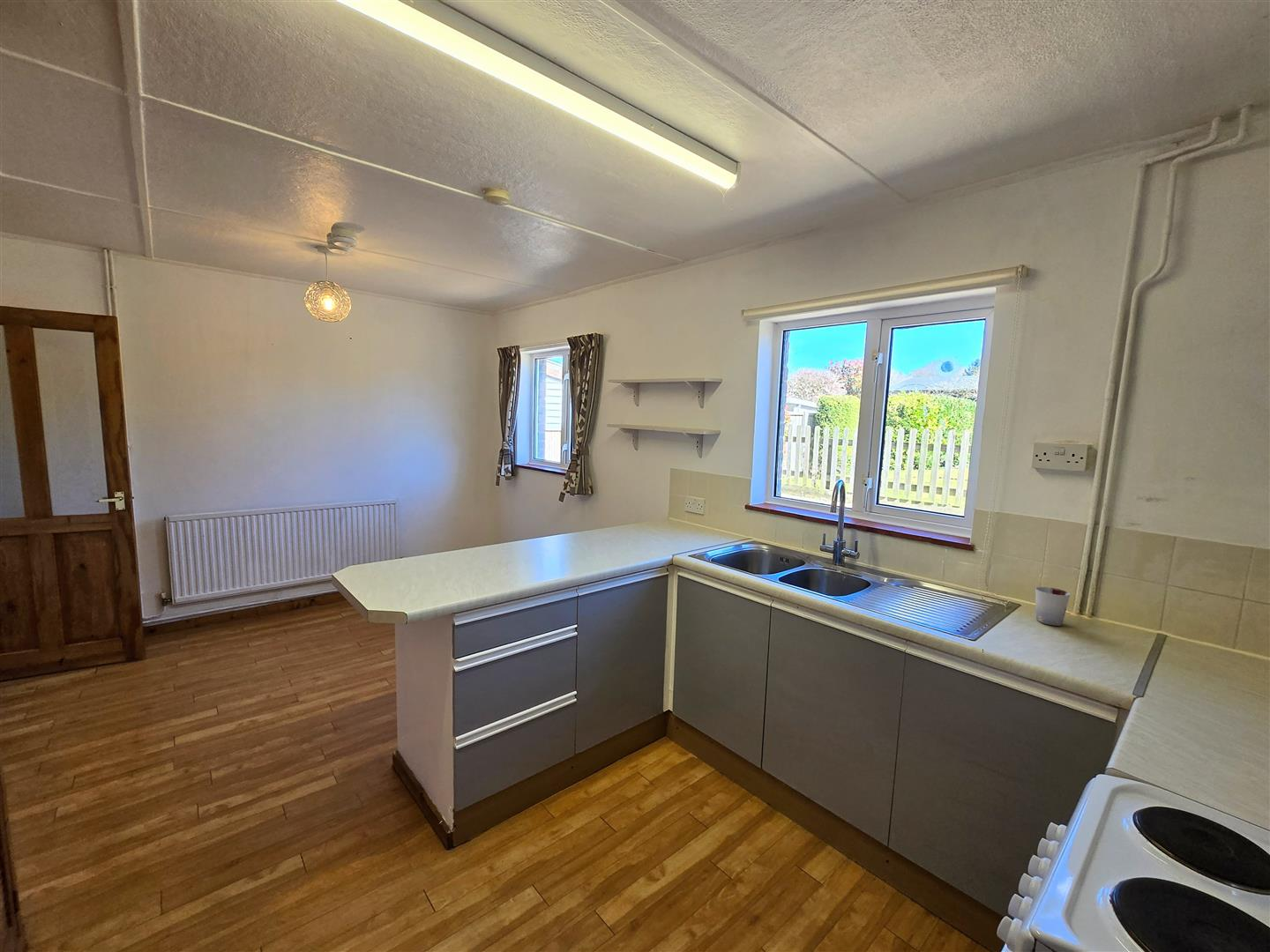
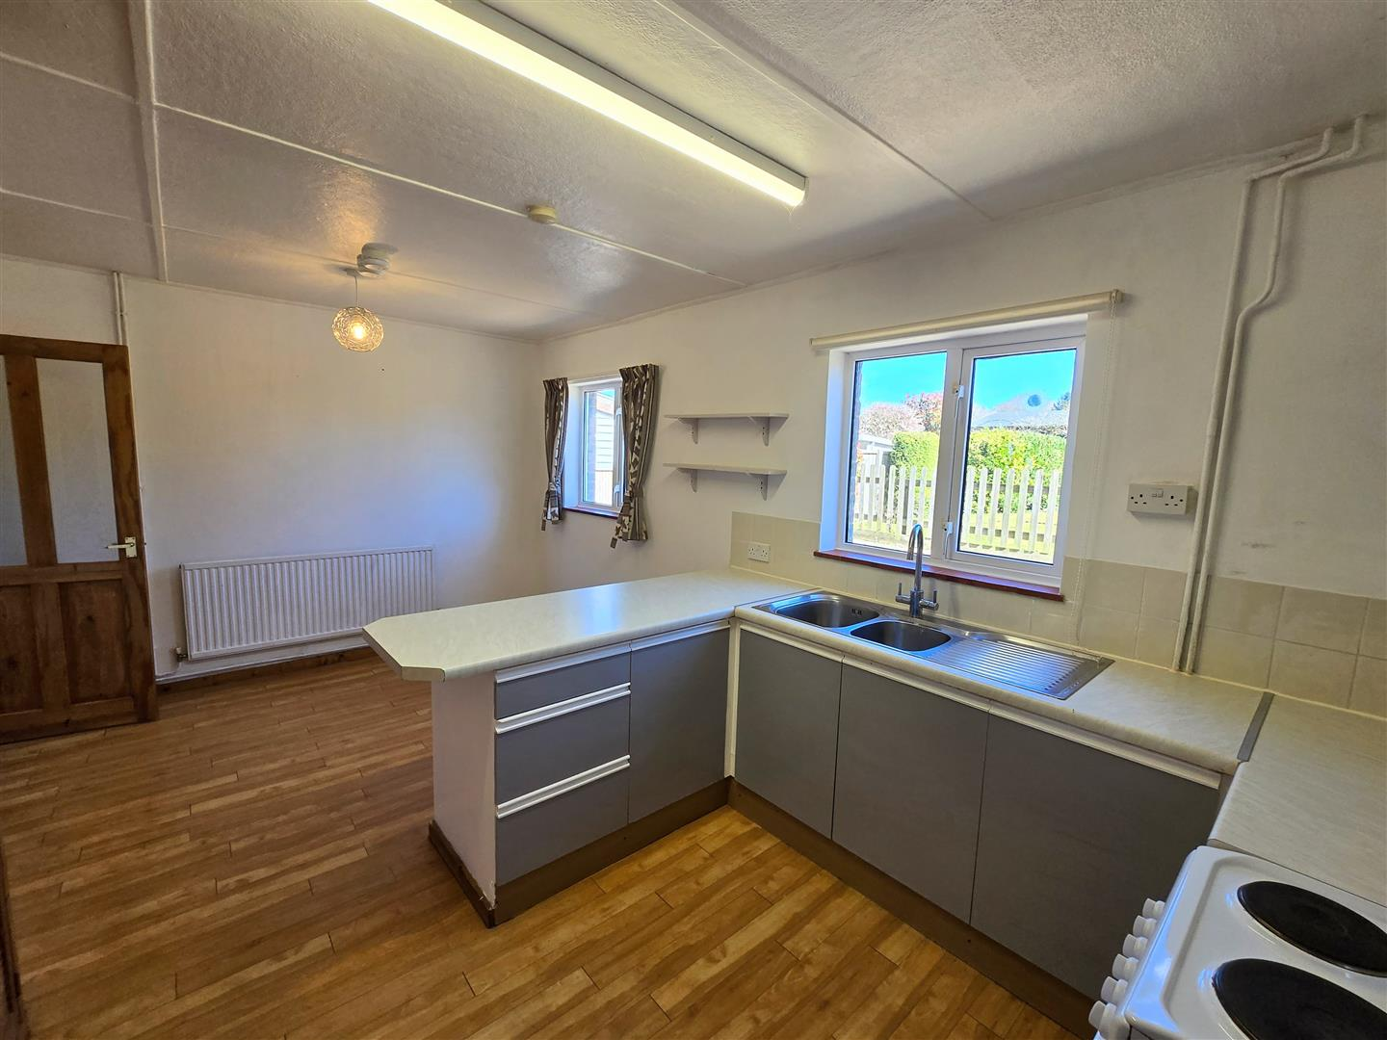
- cup [1035,586,1071,627]
